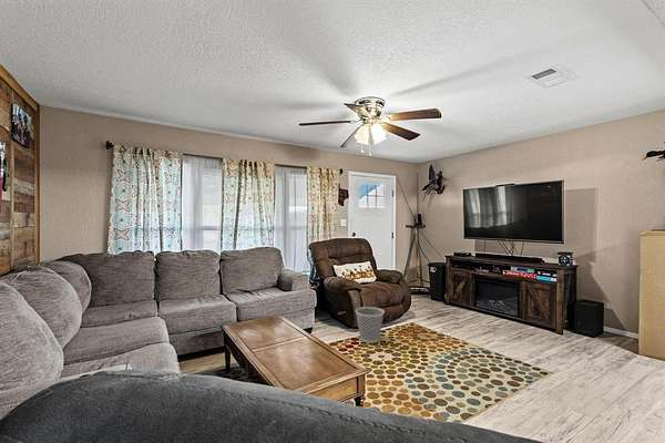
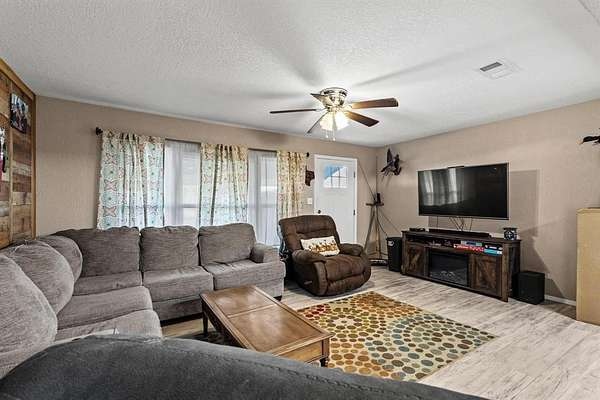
- wastebasket [355,306,386,344]
